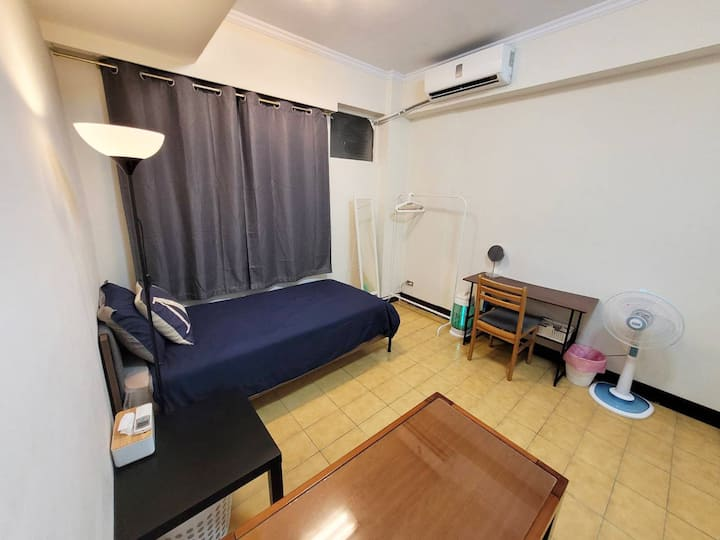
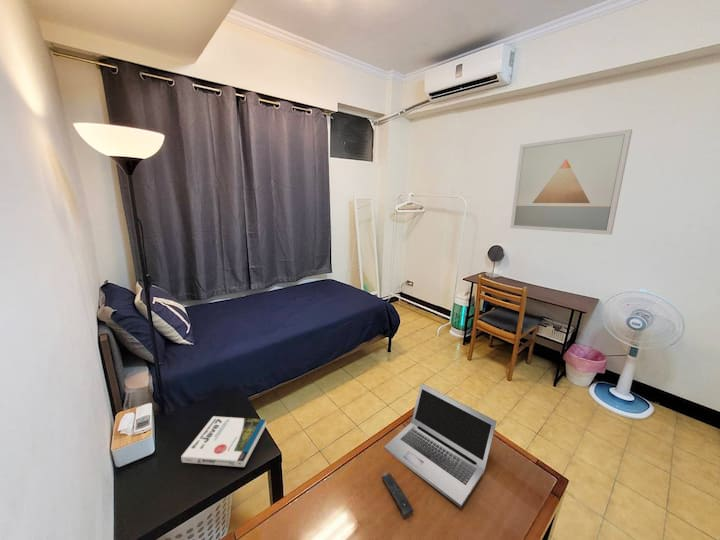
+ remote control [381,472,415,518]
+ wall art [509,128,633,236]
+ laptop [383,382,498,508]
+ book [180,415,267,468]
